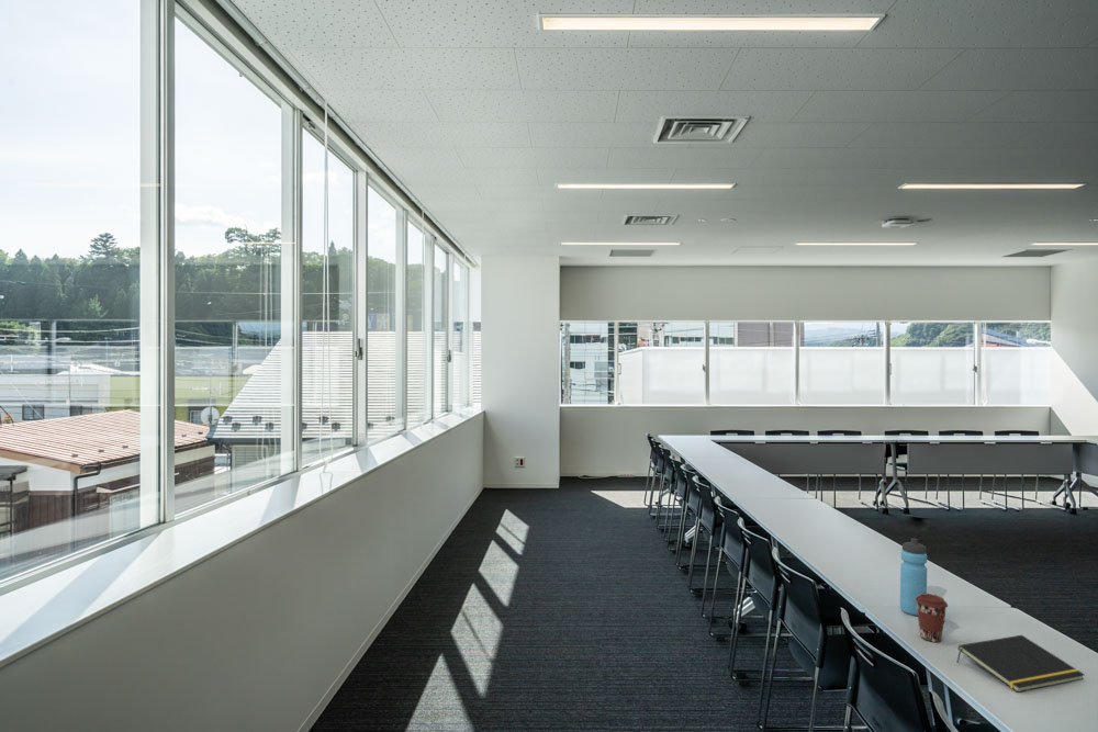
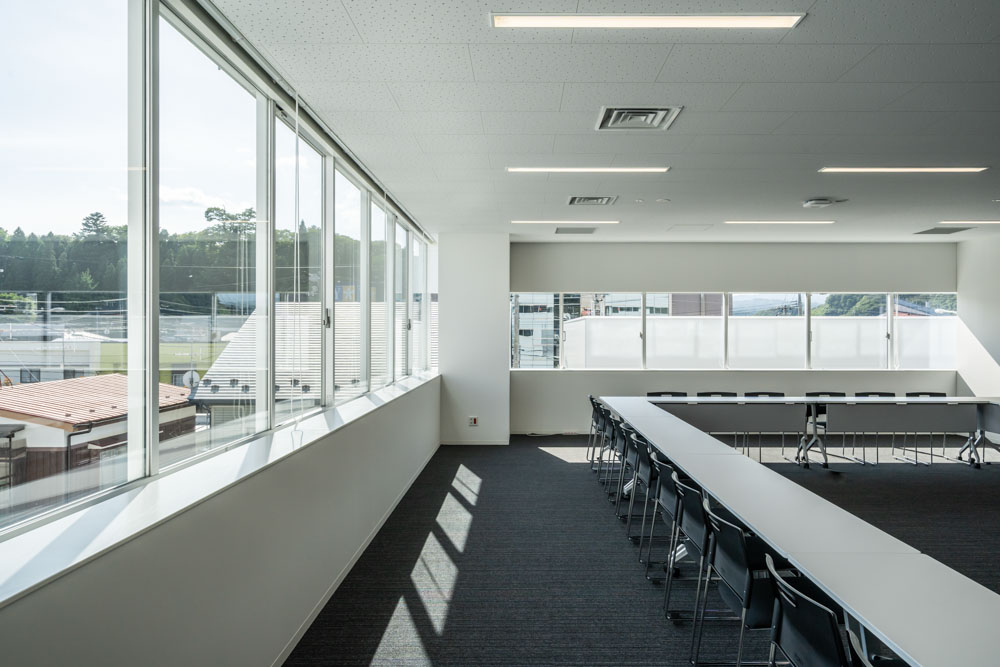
- notepad [955,634,1086,694]
- water bottle [899,538,928,617]
- coffee cup [915,593,949,643]
